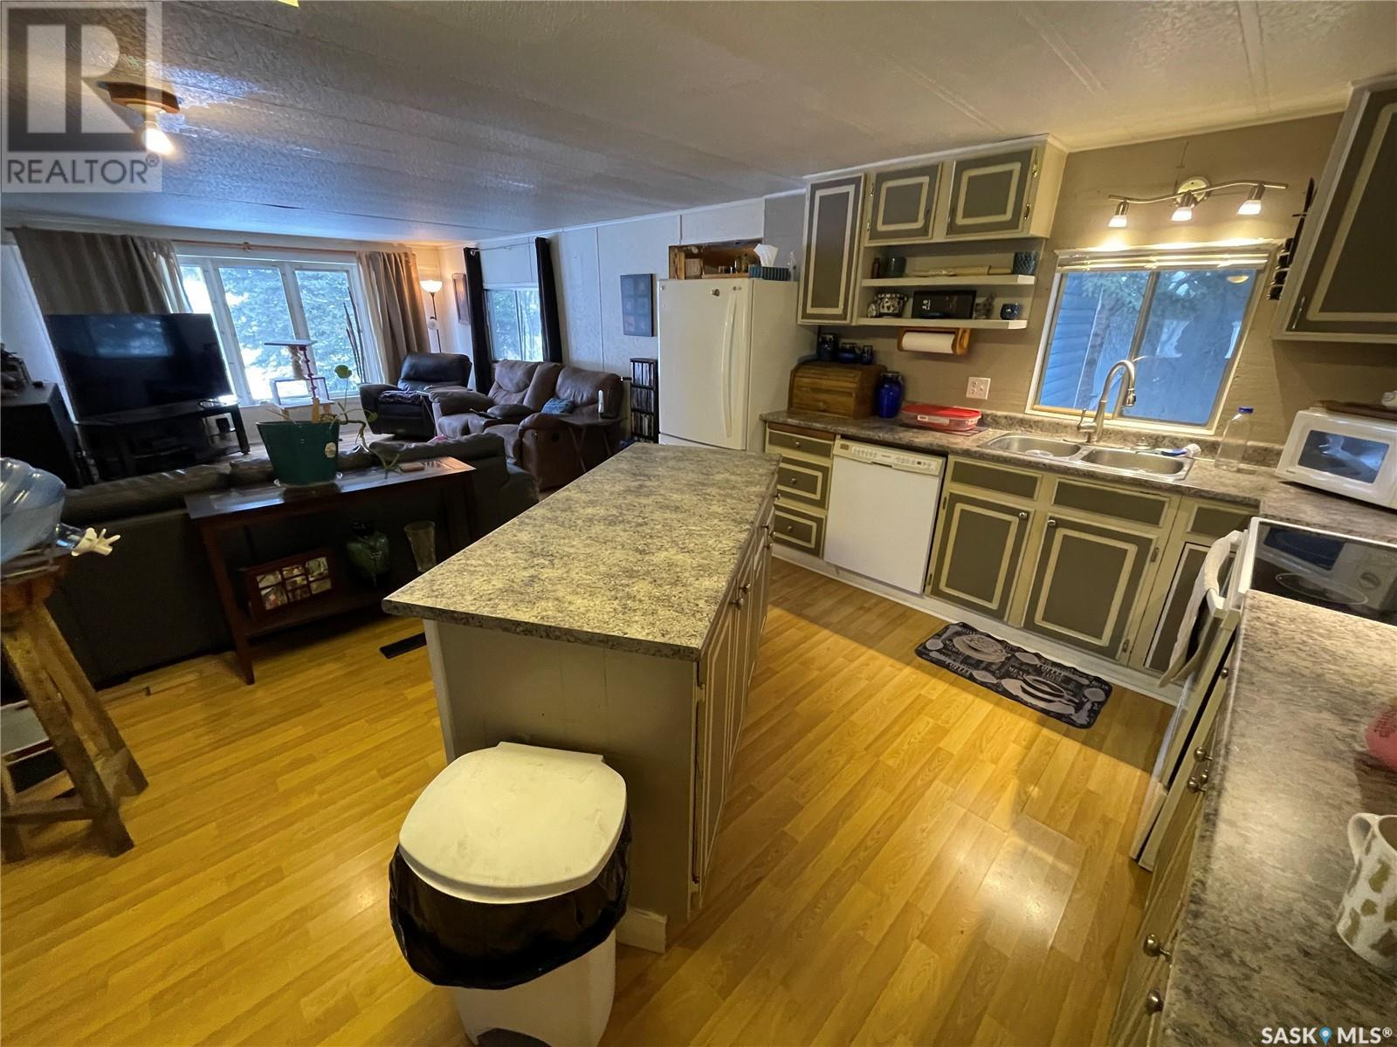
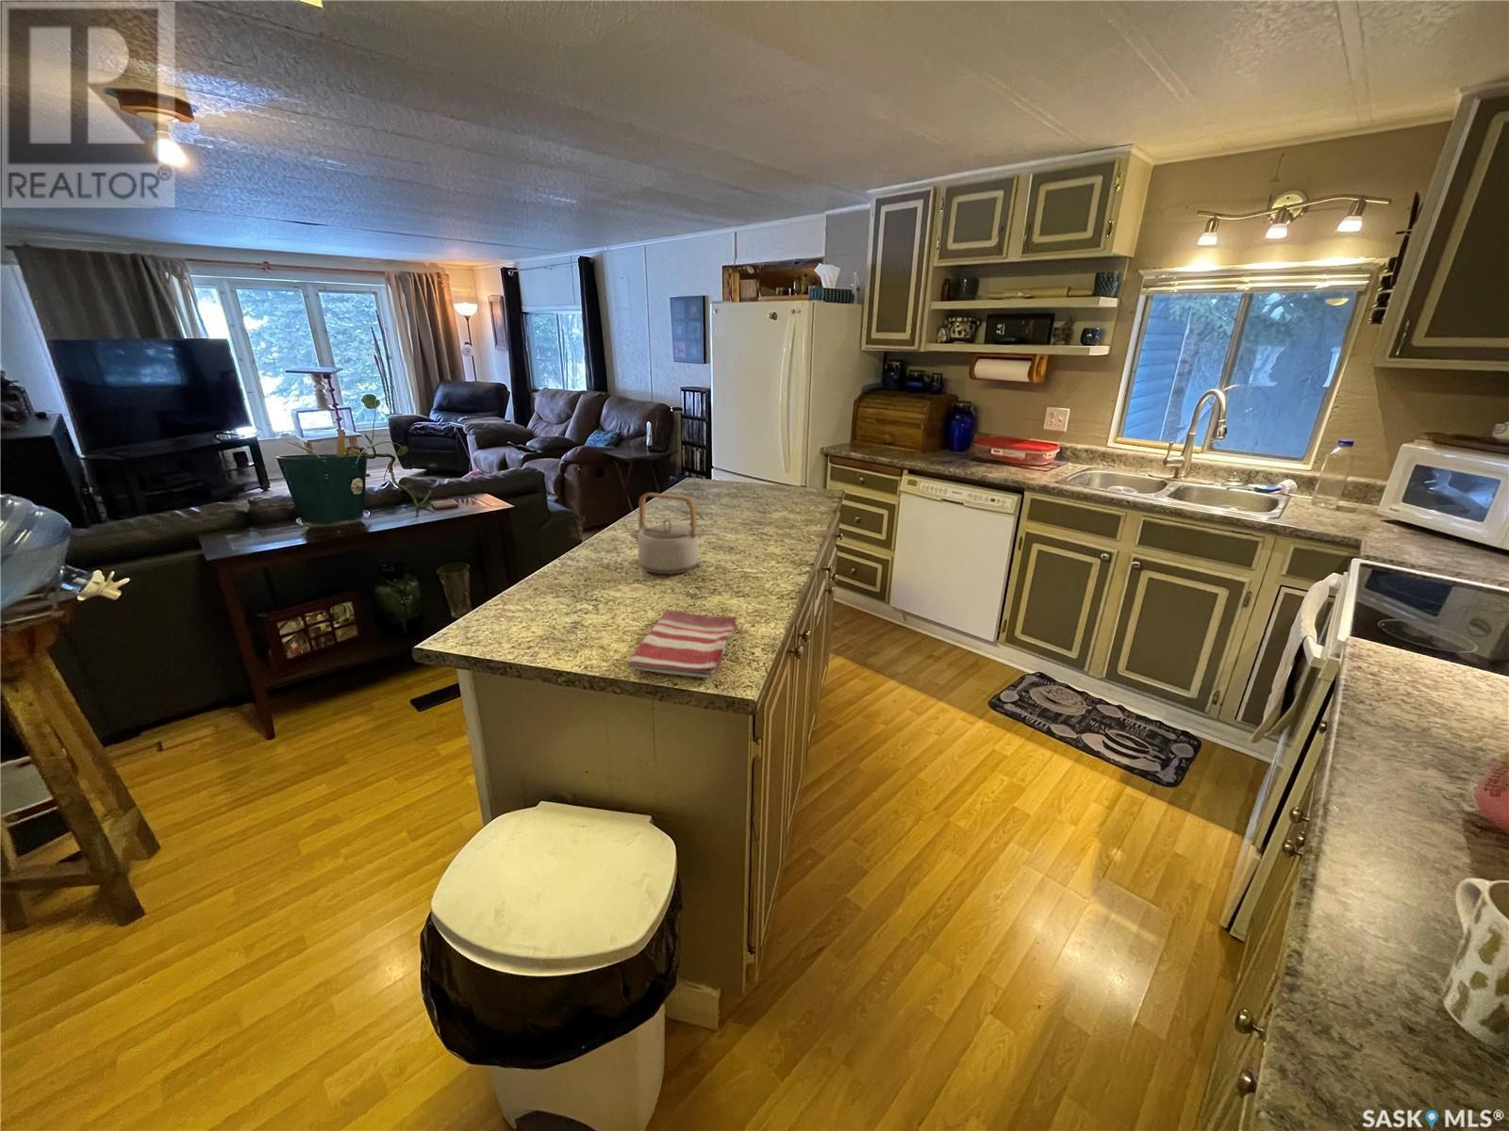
+ teapot [629,492,700,576]
+ dish towel [626,609,738,680]
